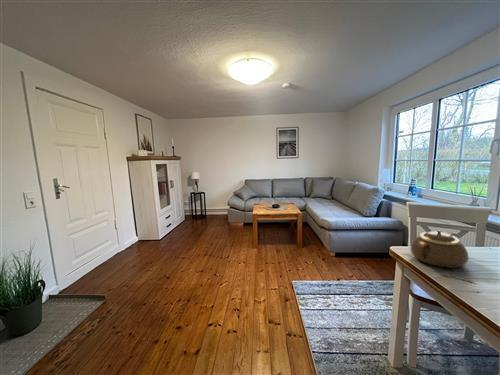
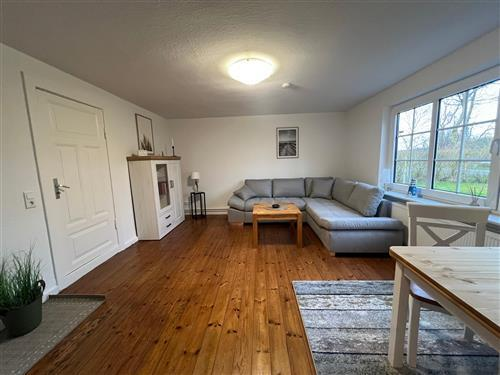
- teapot [410,230,470,269]
